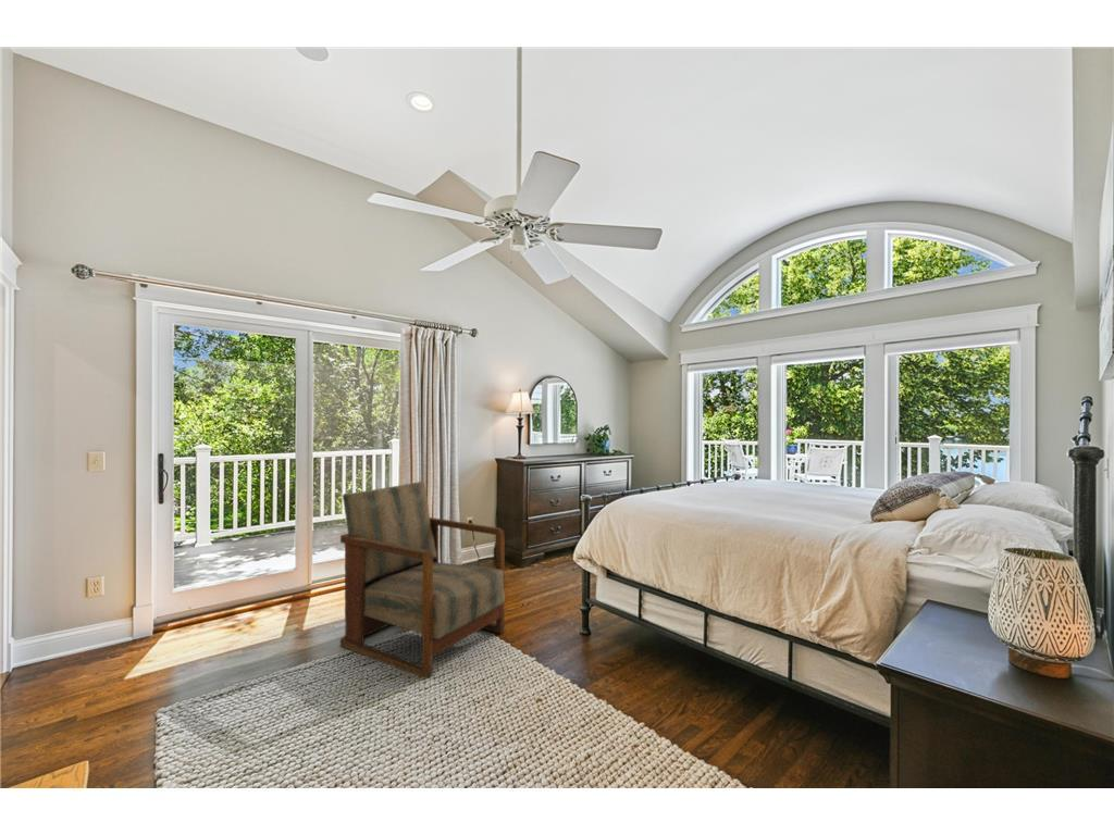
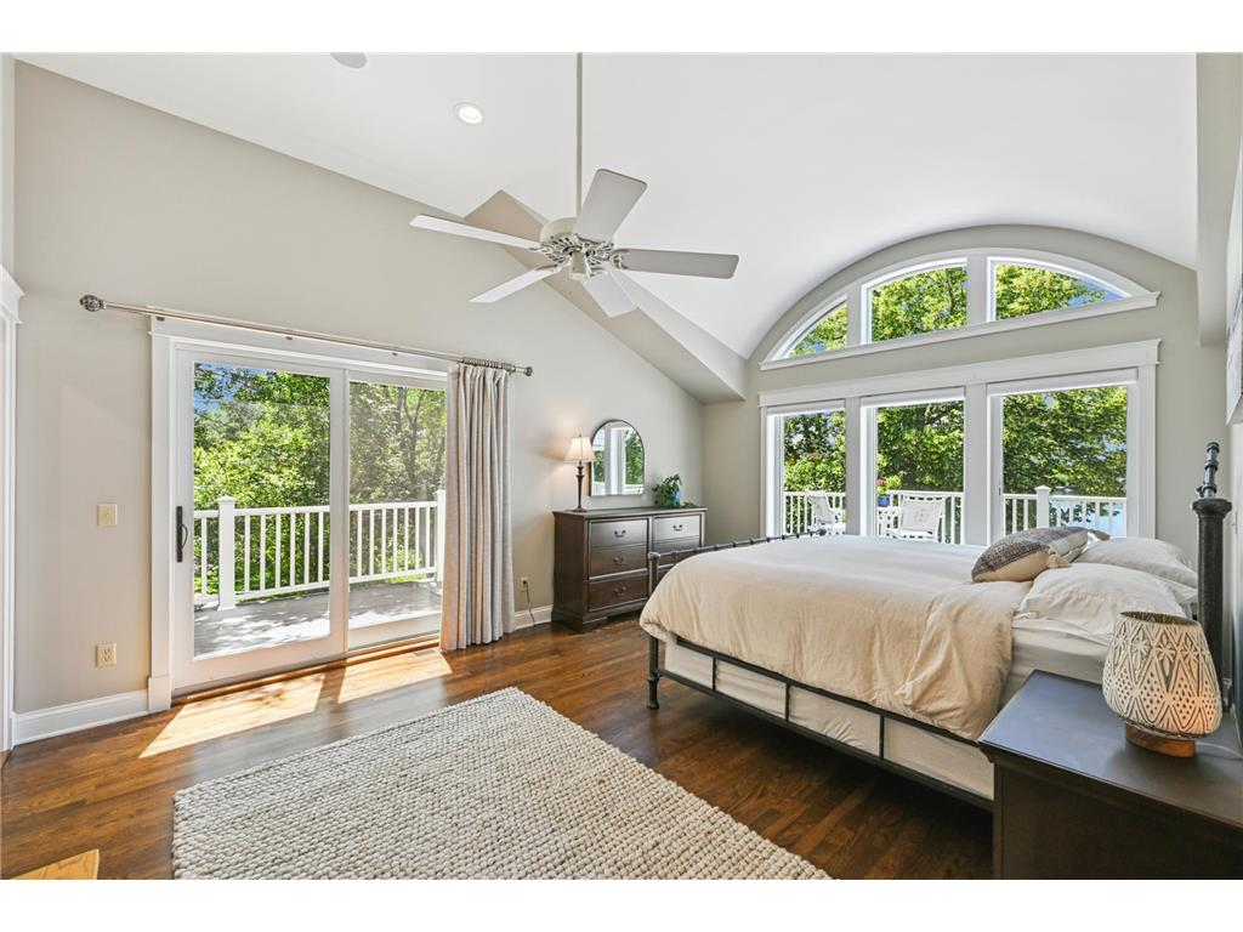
- armchair [339,481,506,681]
